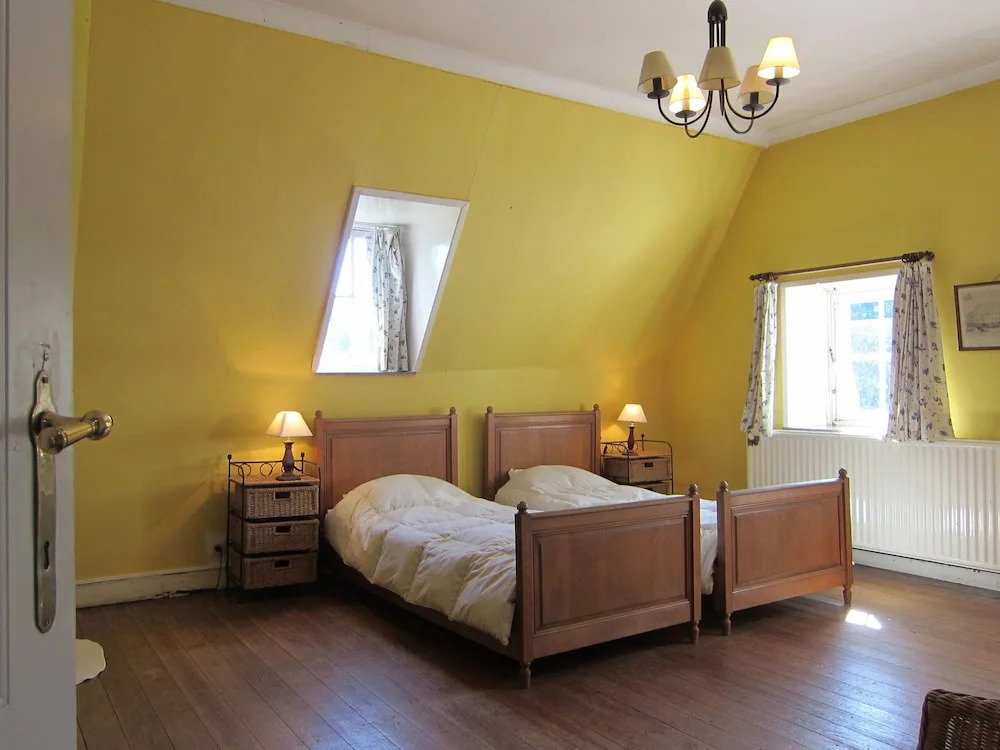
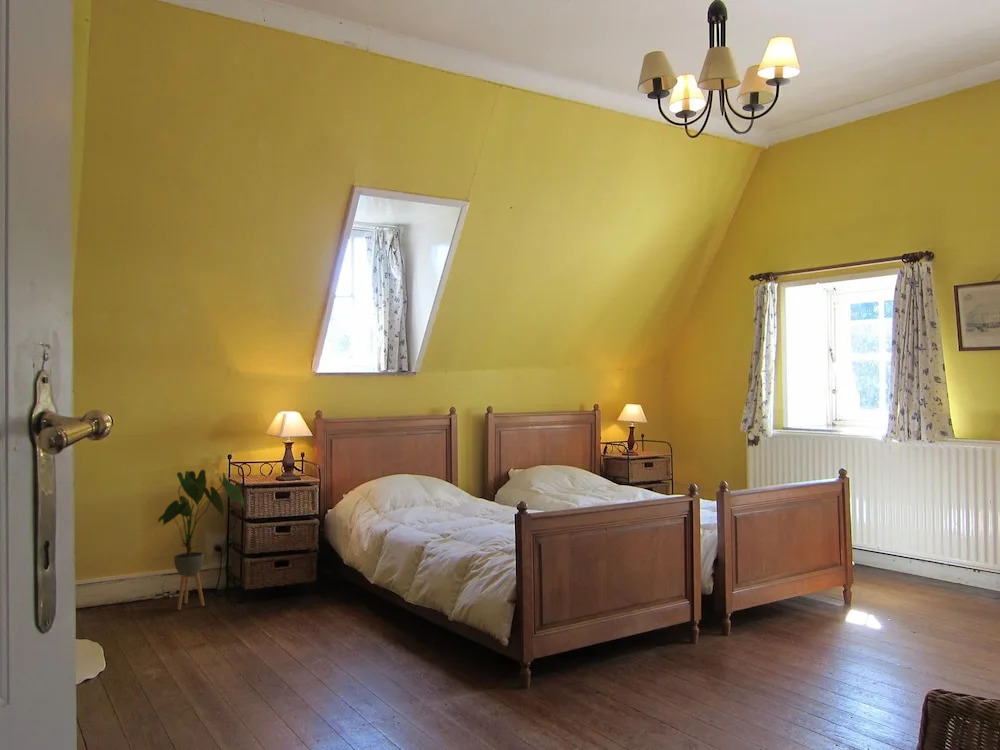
+ house plant [157,468,245,611]
